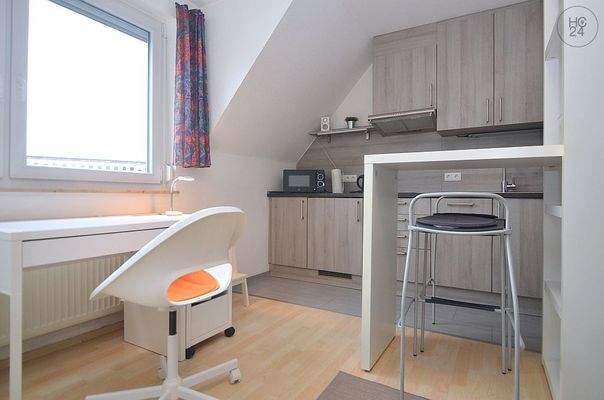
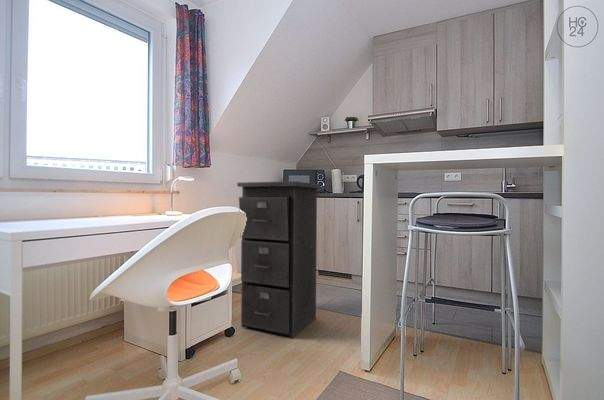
+ filing cabinet [236,180,322,338]
